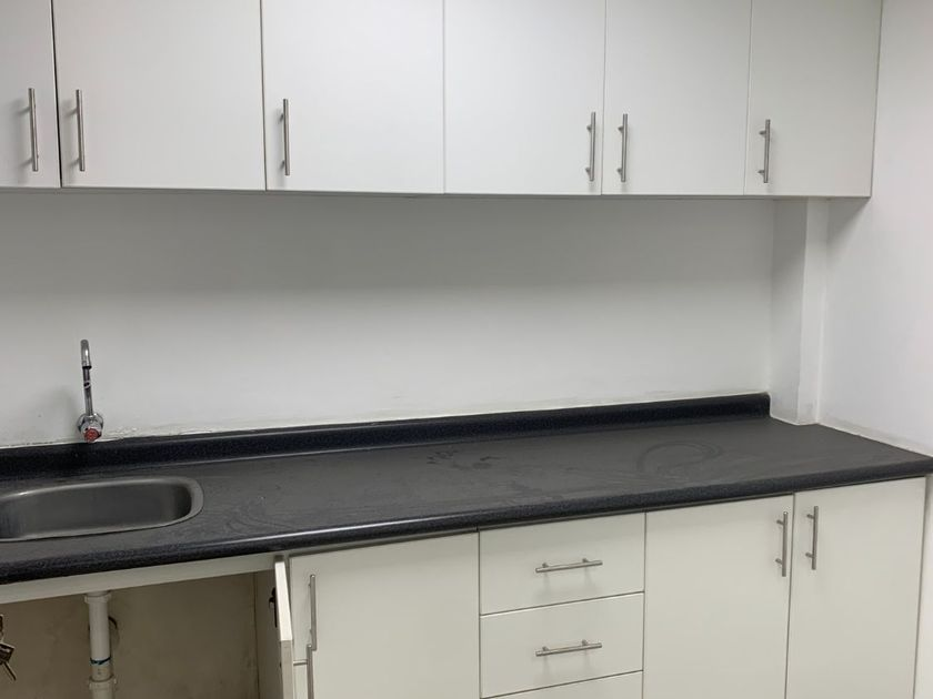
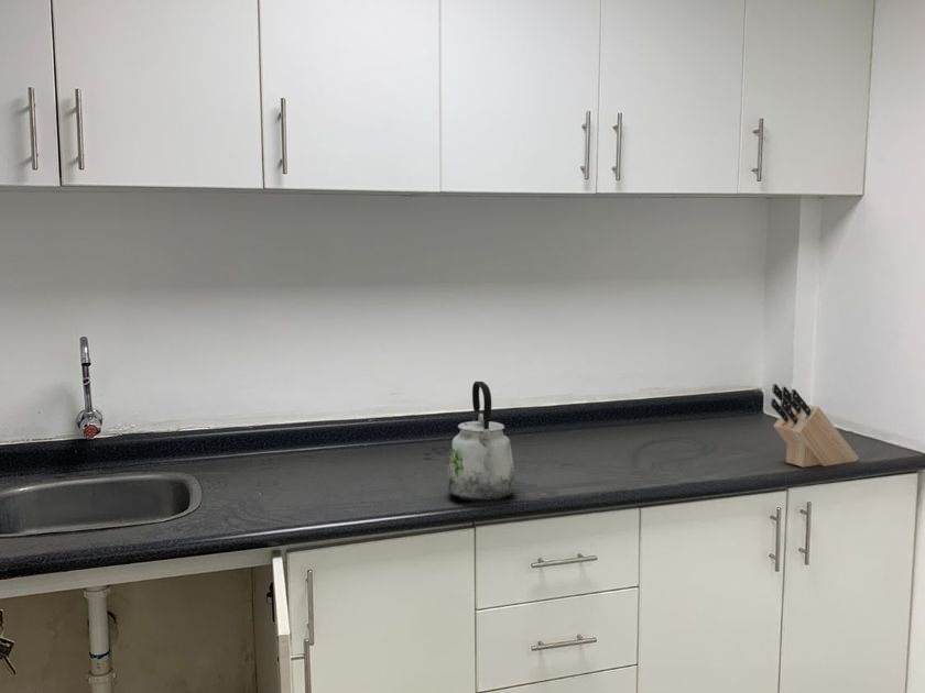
+ knife block [770,383,860,469]
+ kettle [446,381,516,503]
